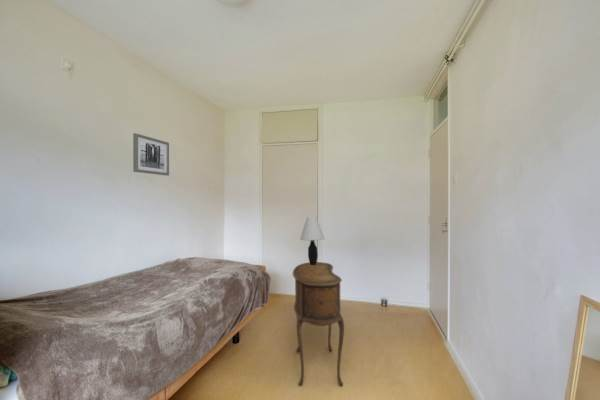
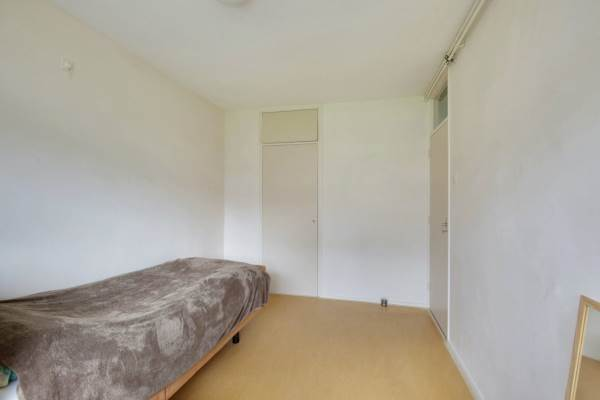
- table lamp [299,216,326,265]
- wall art [132,132,170,177]
- side table [292,261,345,388]
